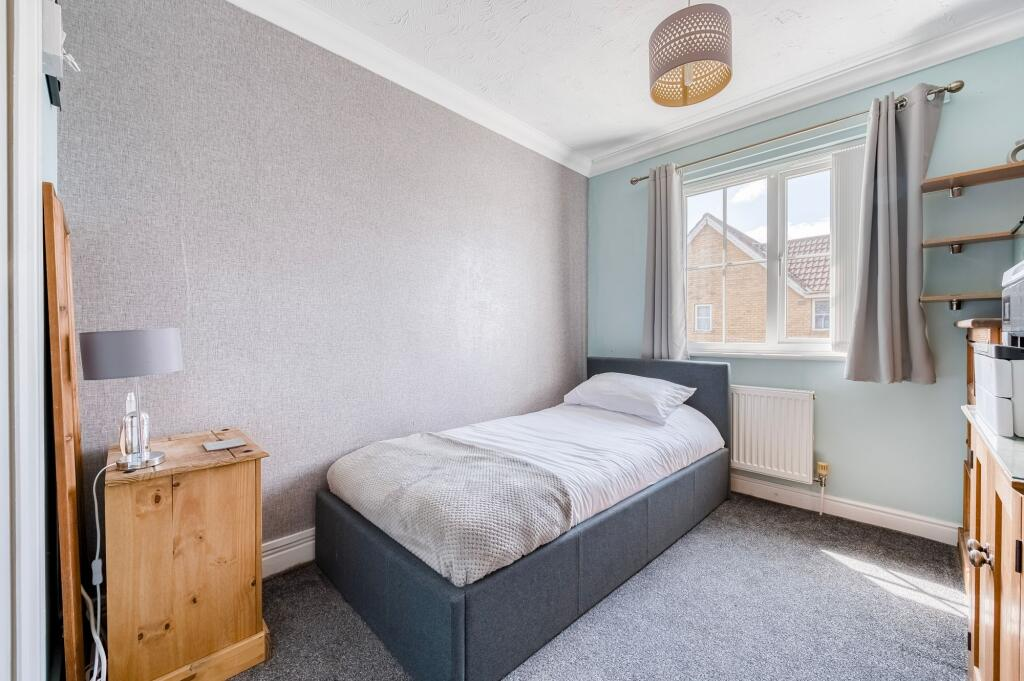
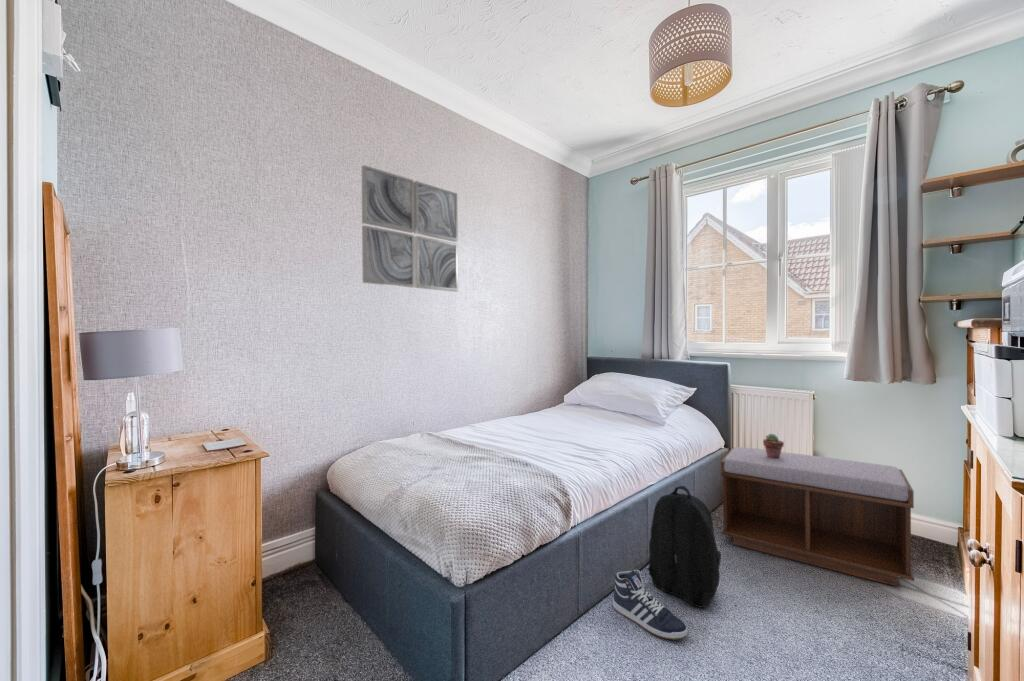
+ backpack [647,485,722,609]
+ wall art [361,164,459,293]
+ sneaker [612,569,688,641]
+ potted succulent [762,433,785,459]
+ bench [720,446,915,588]
